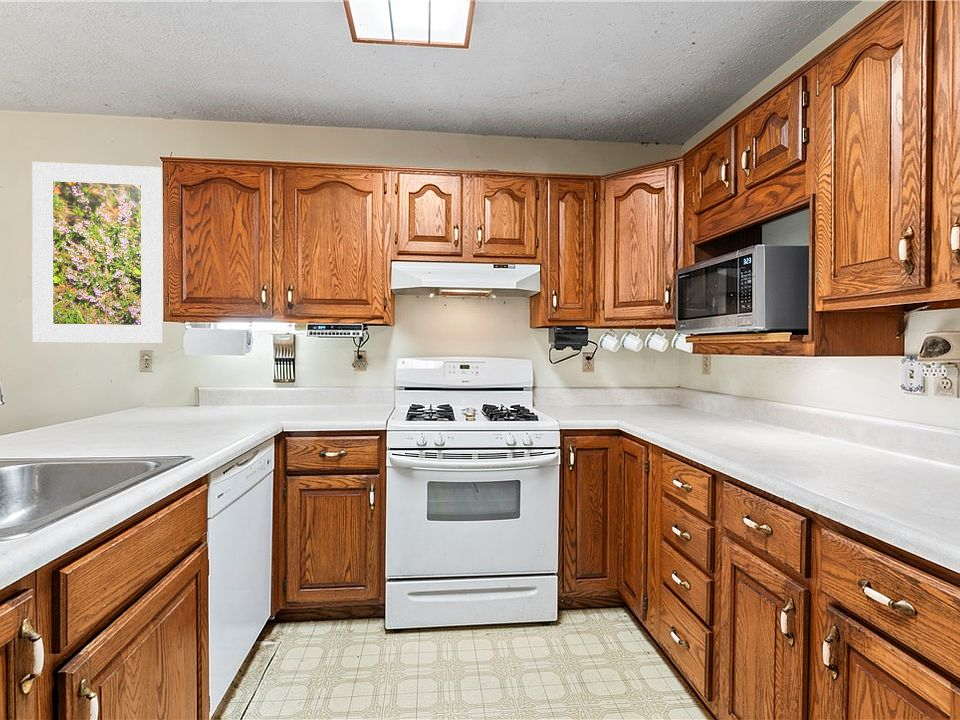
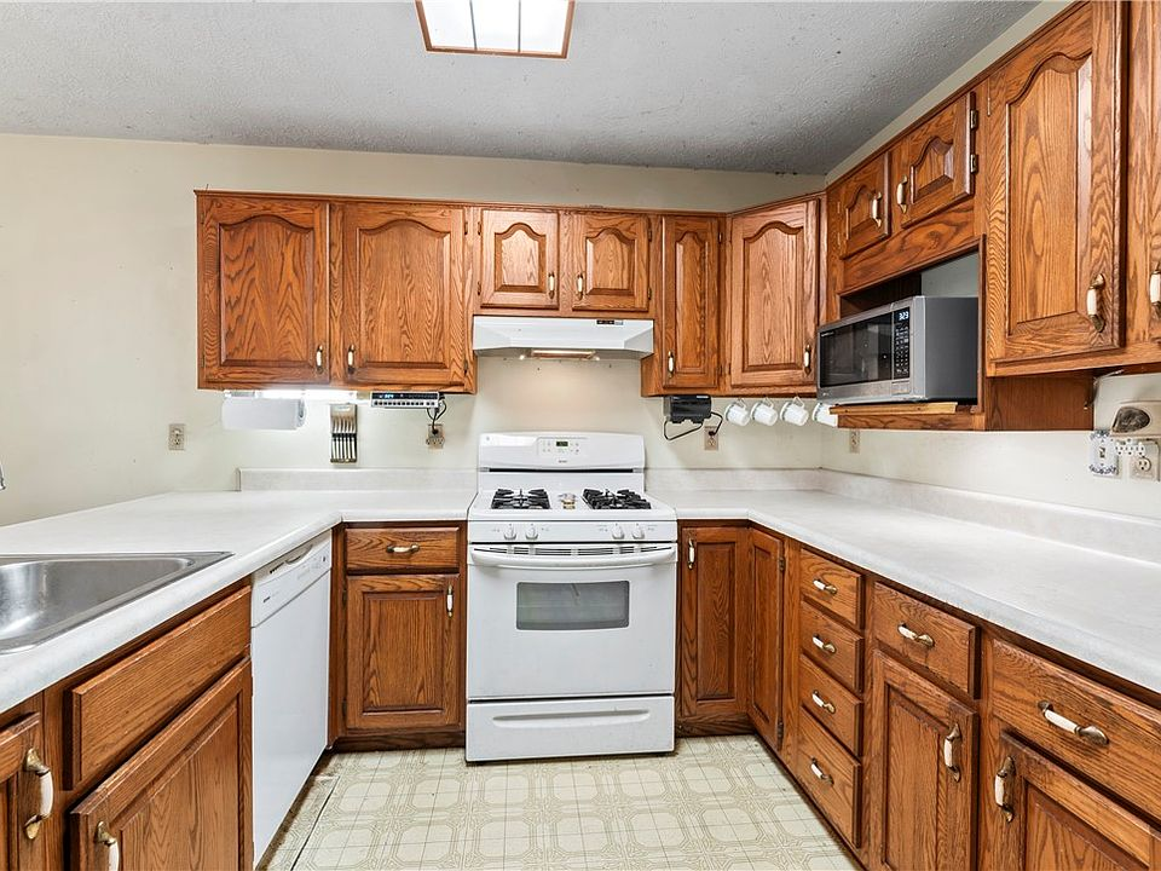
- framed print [31,161,163,344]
